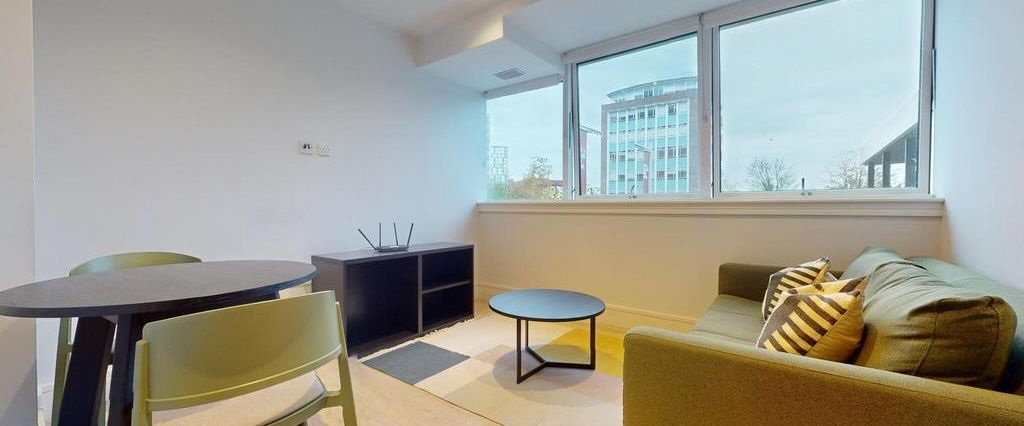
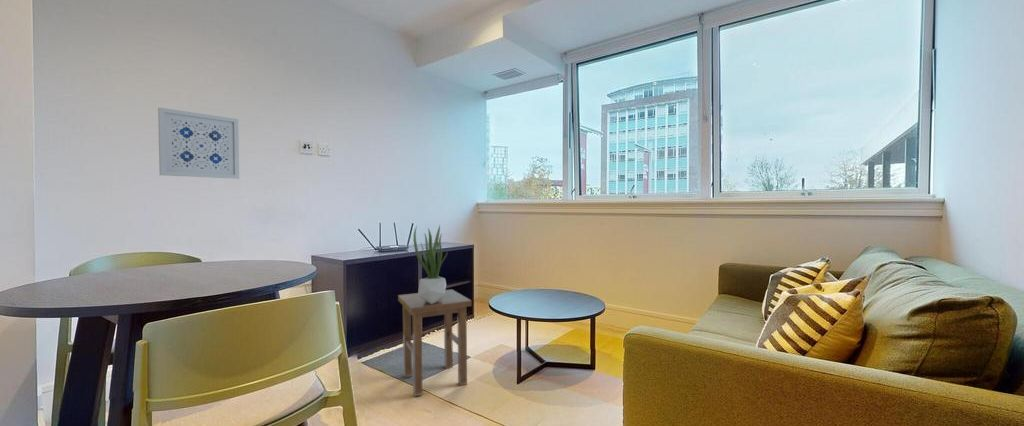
+ stool [397,288,472,397]
+ wall art [157,106,240,180]
+ potted plant [413,225,449,304]
